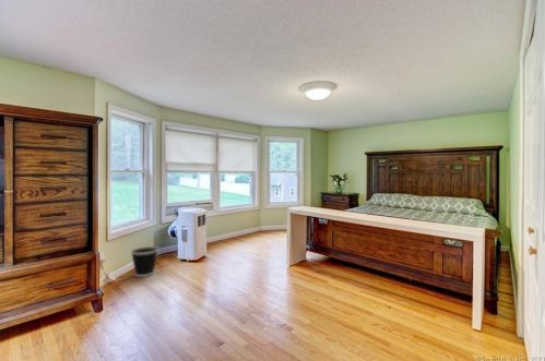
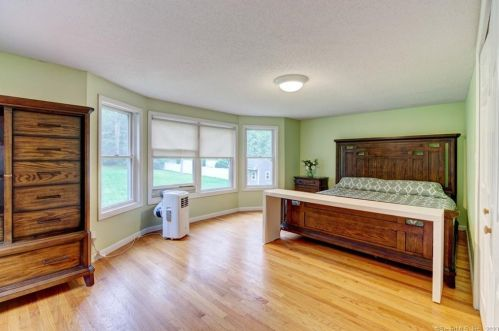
- wastebasket [130,245,159,278]
